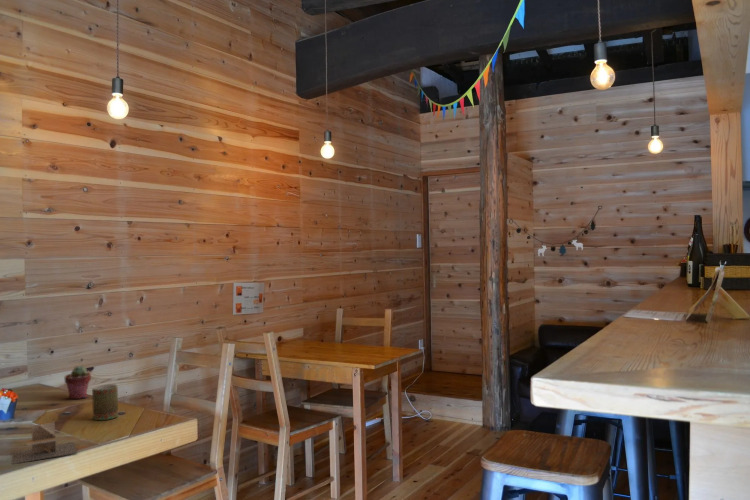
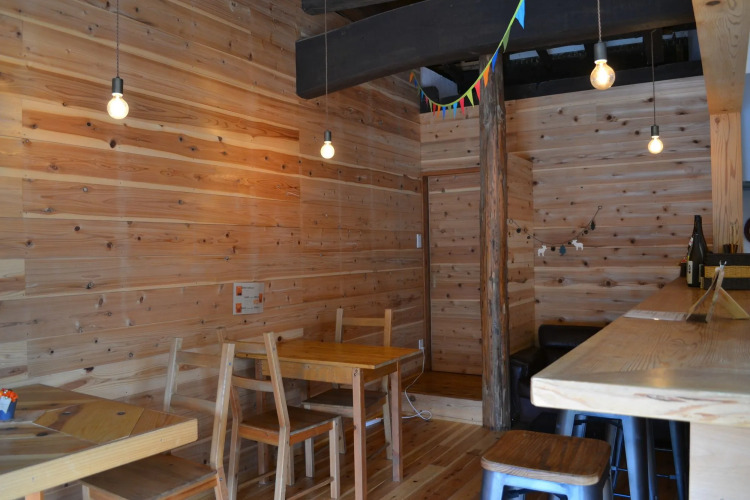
- mug [91,383,119,421]
- potted succulent [64,365,92,400]
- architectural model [11,421,78,465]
